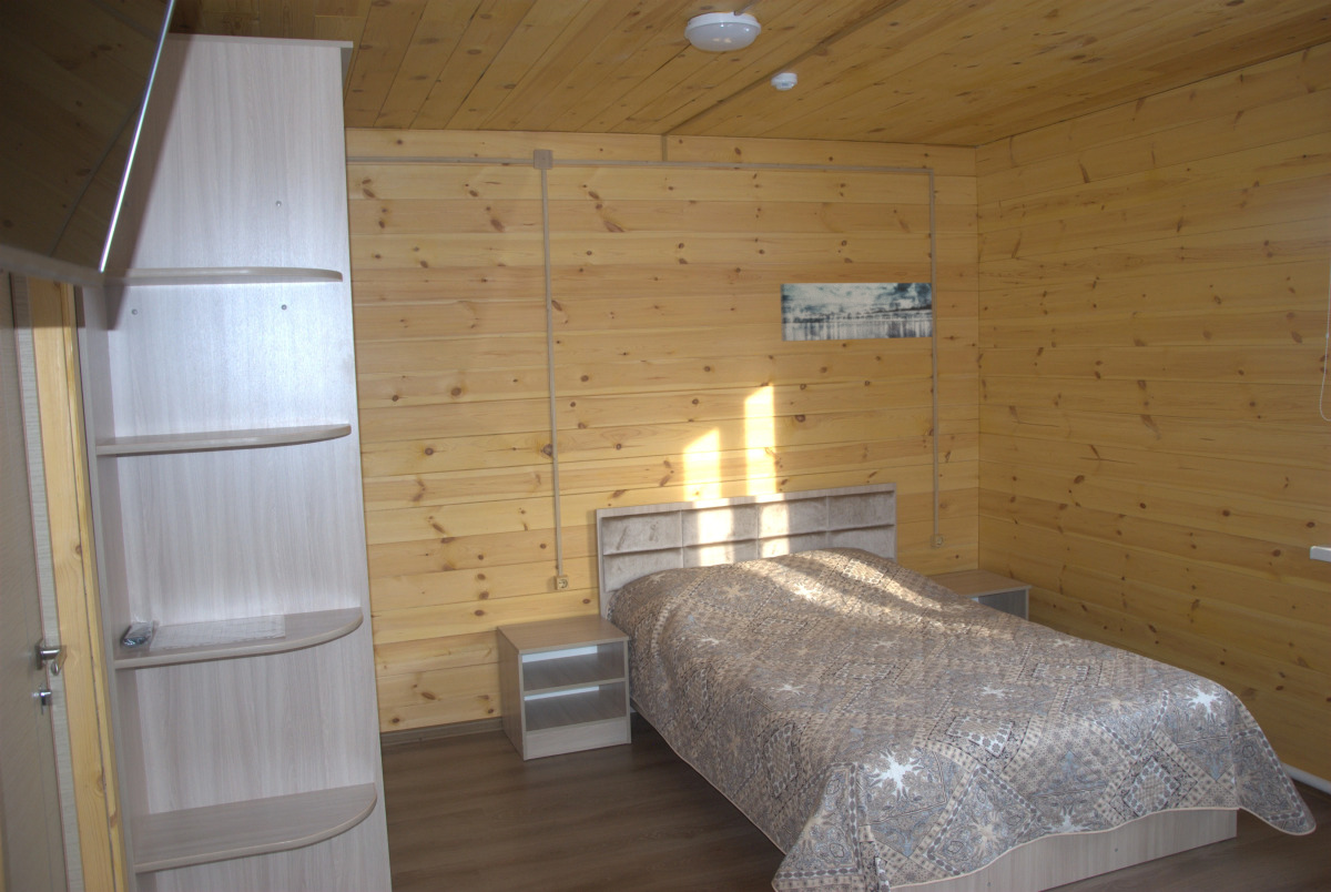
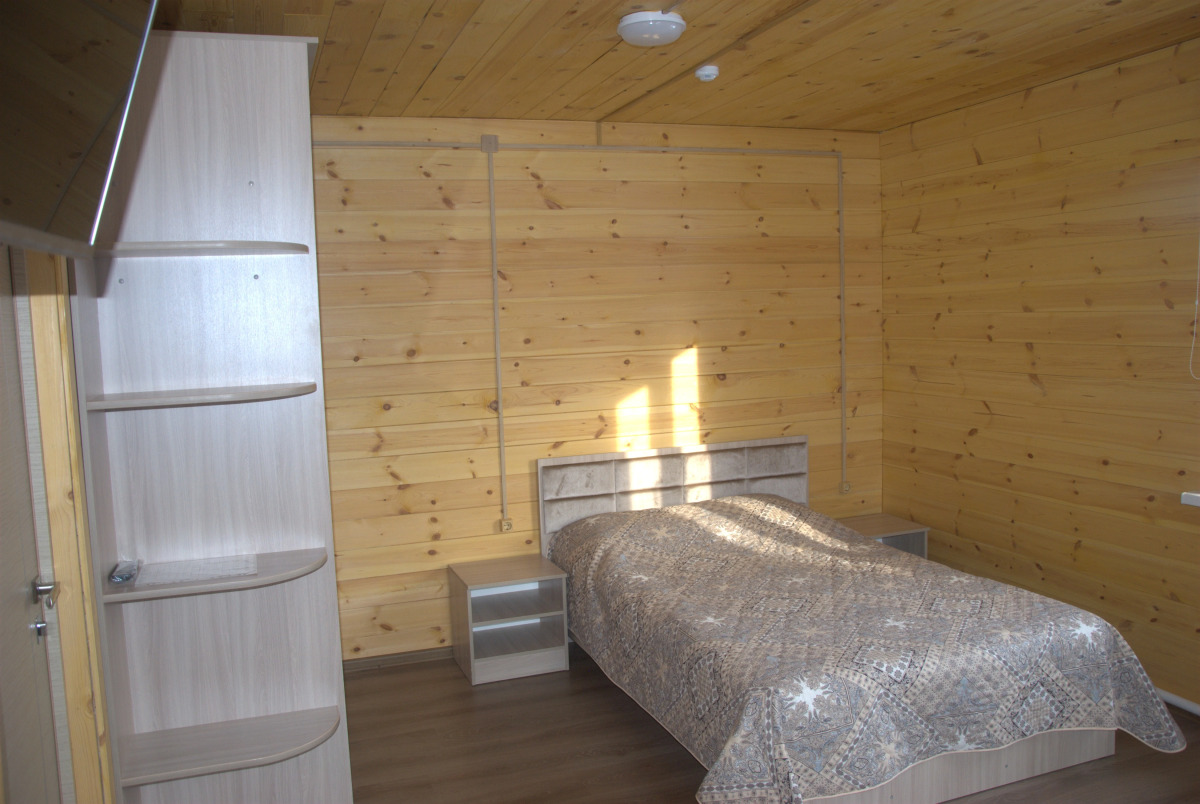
- wall art [779,282,934,343]
